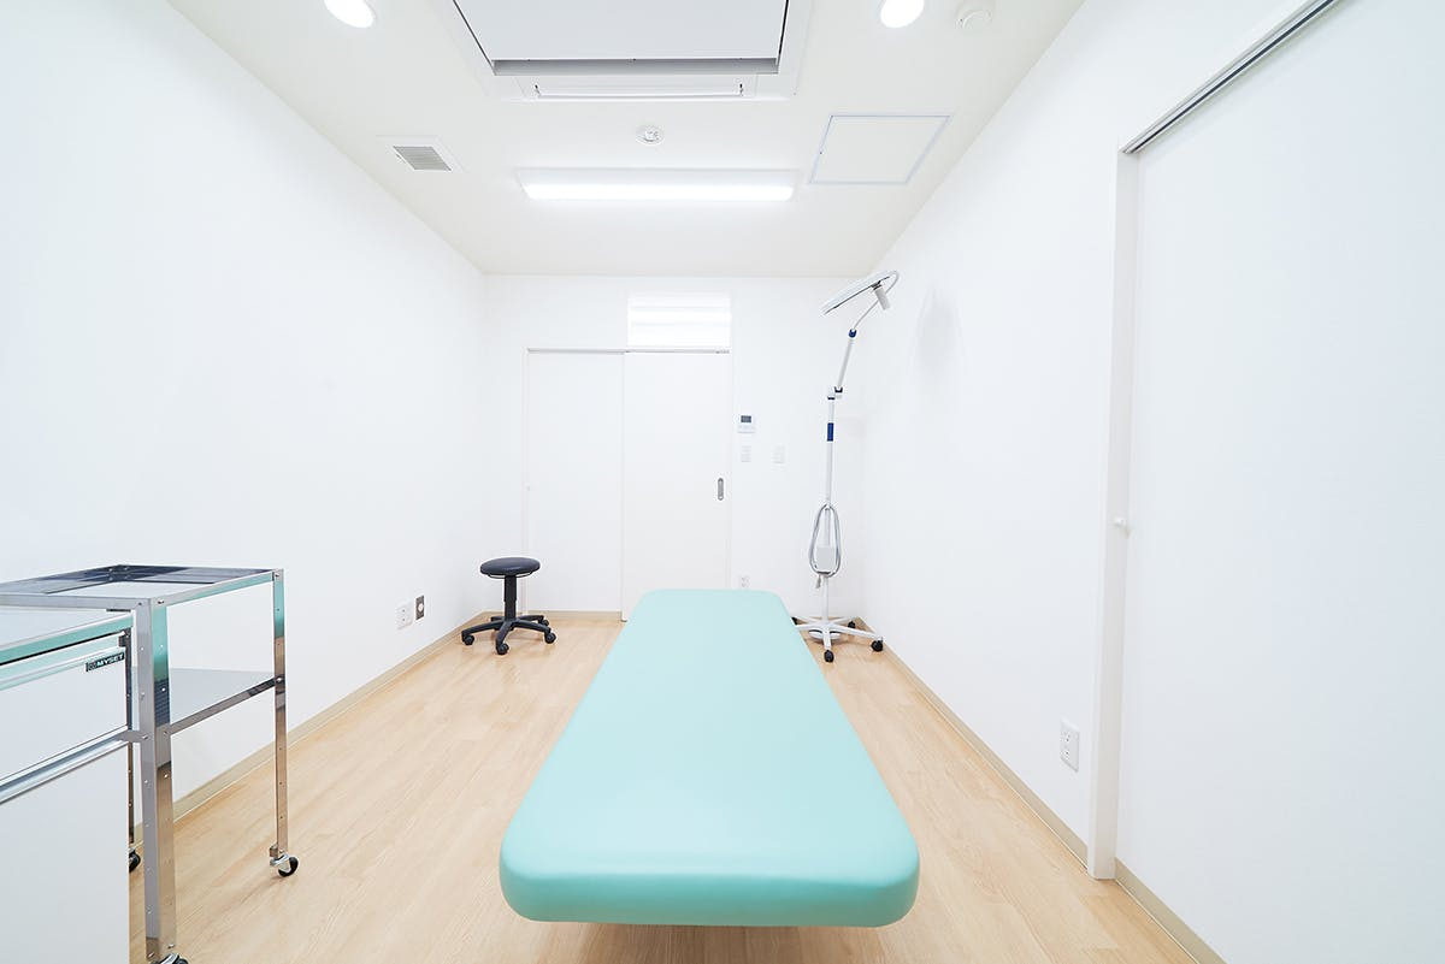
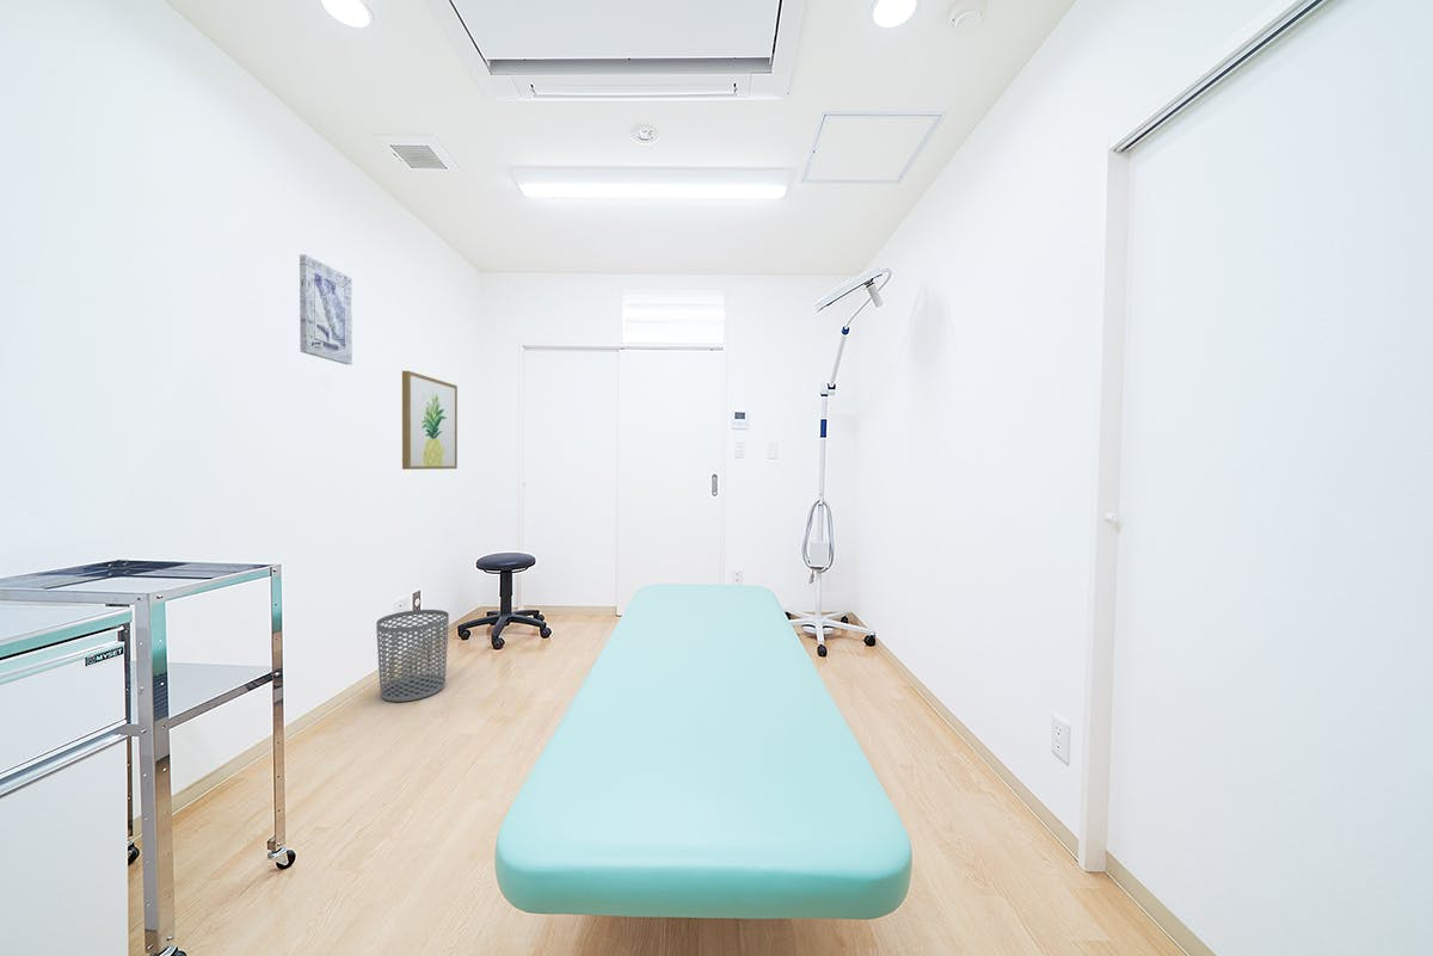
+ waste bin [375,609,450,703]
+ wall art [299,253,353,365]
+ wall art [401,370,459,470]
